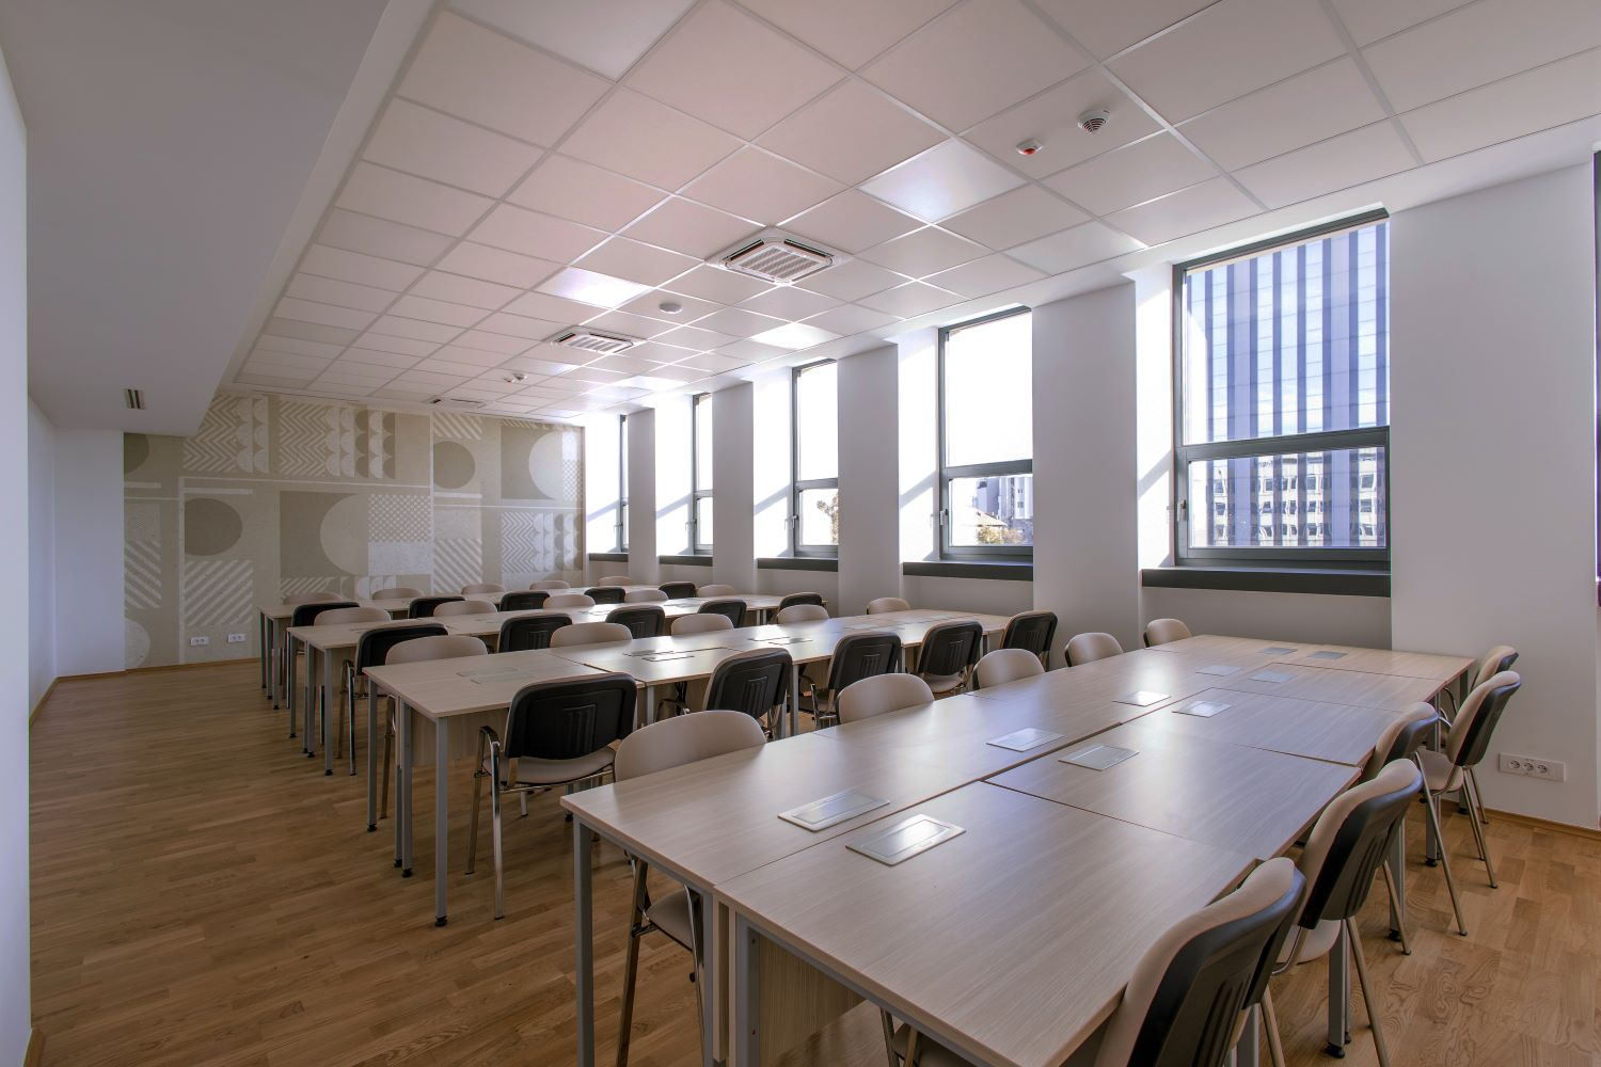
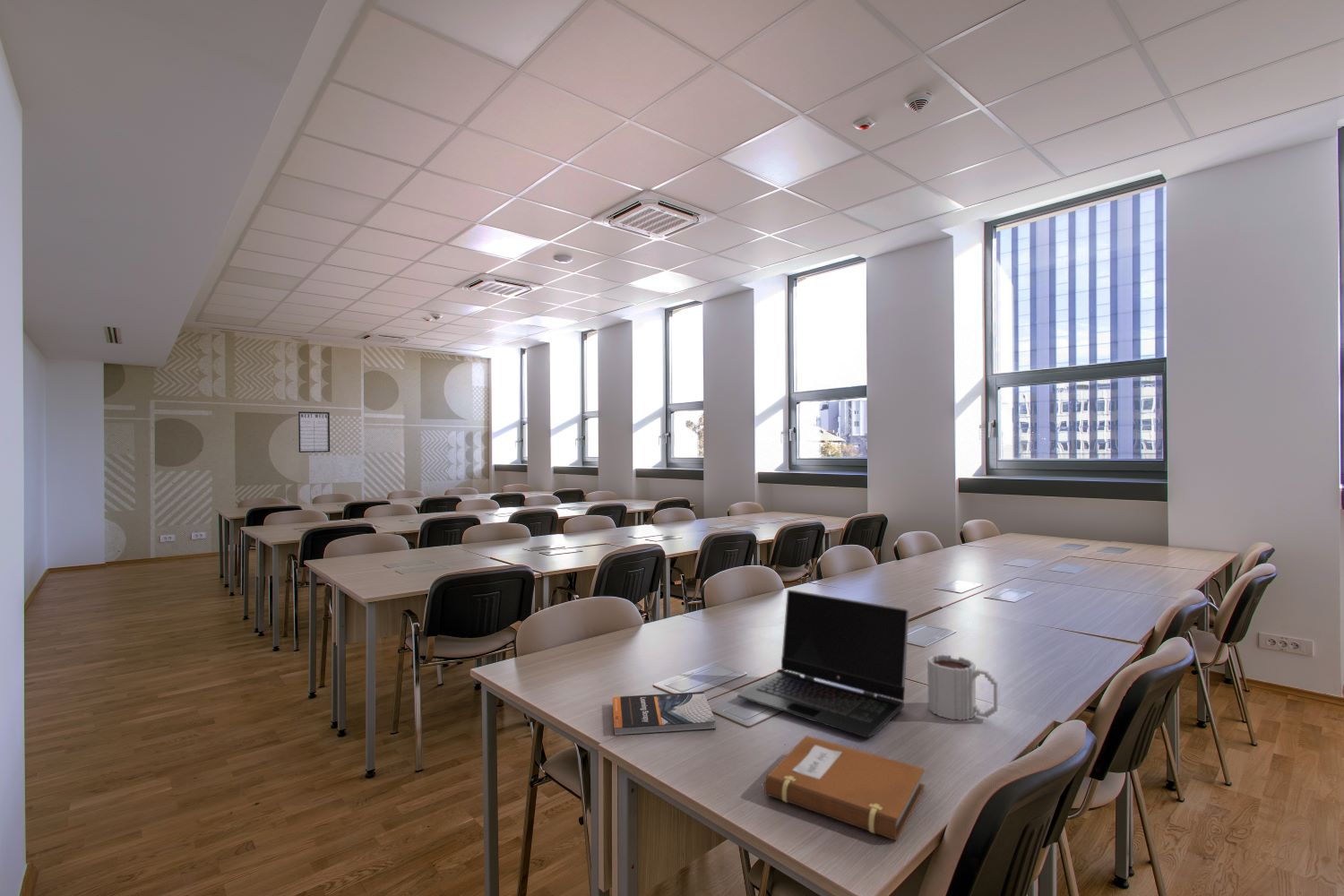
+ writing board [297,410,331,453]
+ laptop computer [737,589,910,738]
+ mug [926,653,999,721]
+ notebook [763,735,926,841]
+ book [612,691,717,737]
